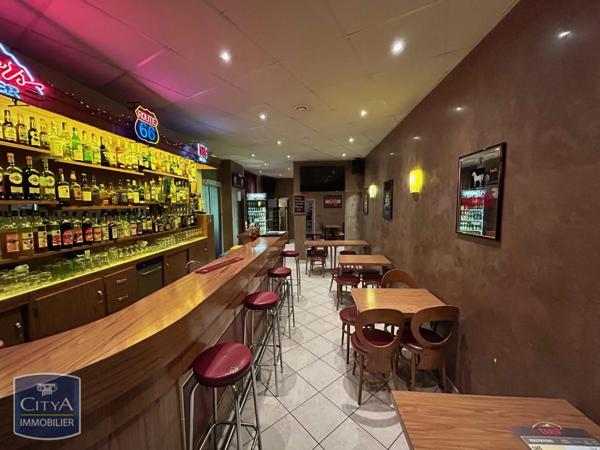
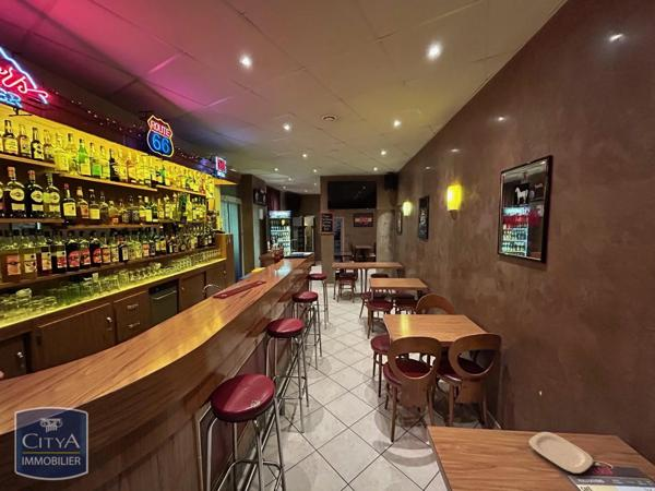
+ plate [528,431,595,475]
